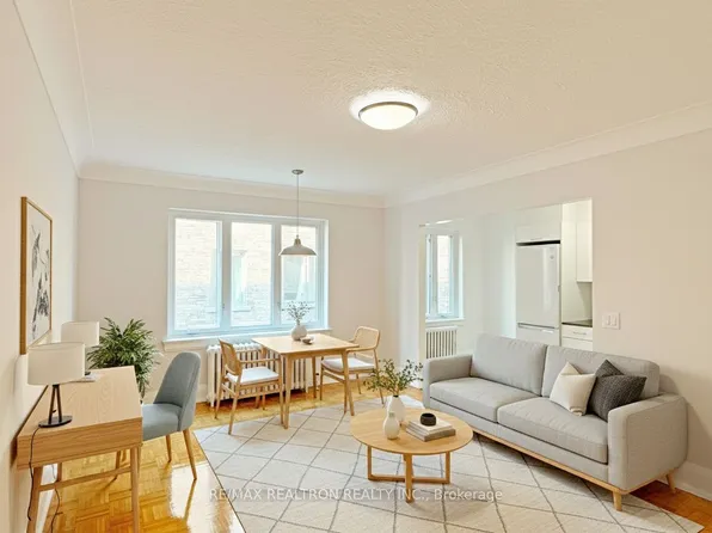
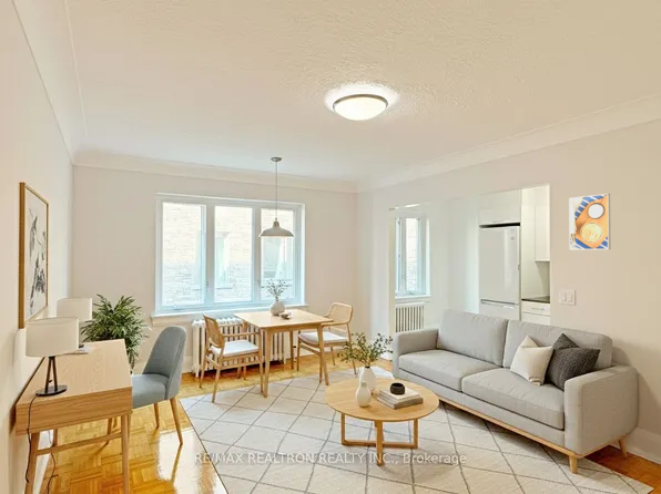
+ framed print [568,193,611,250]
